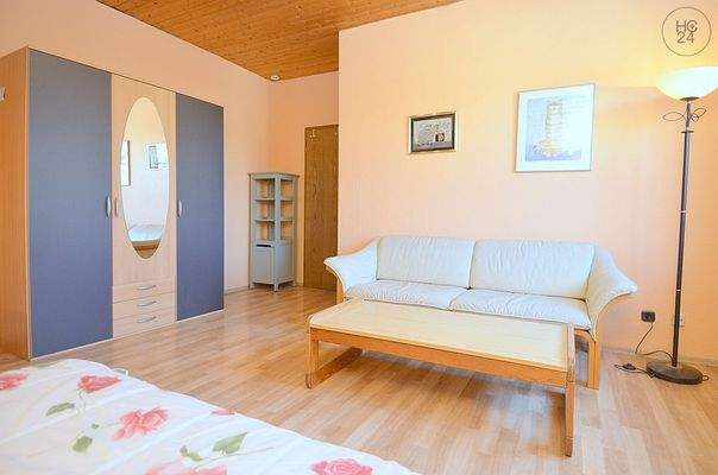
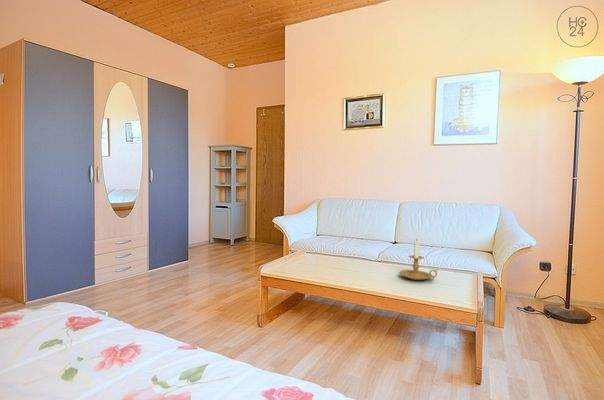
+ candle holder [398,238,439,281]
